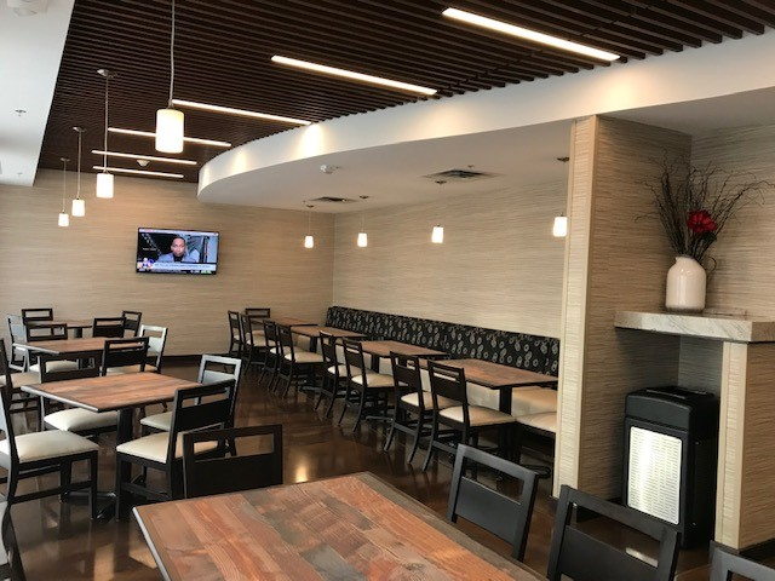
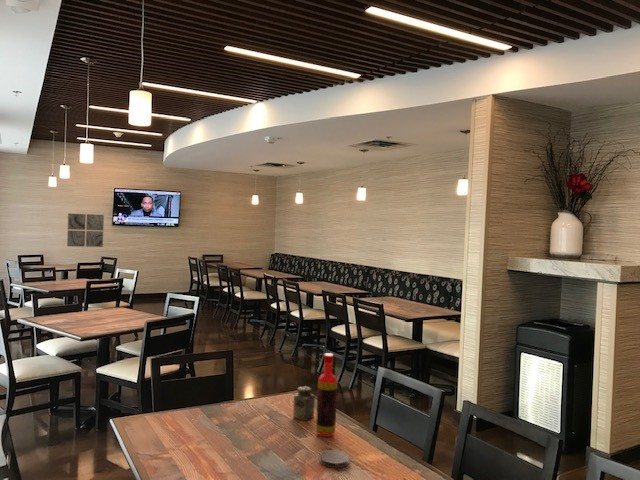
+ wall art [66,212,105,248]
+ coaster [319,449,351,469]
+ salt shaker [292,385,316,422]
+ bottle [315,352,338,438]
